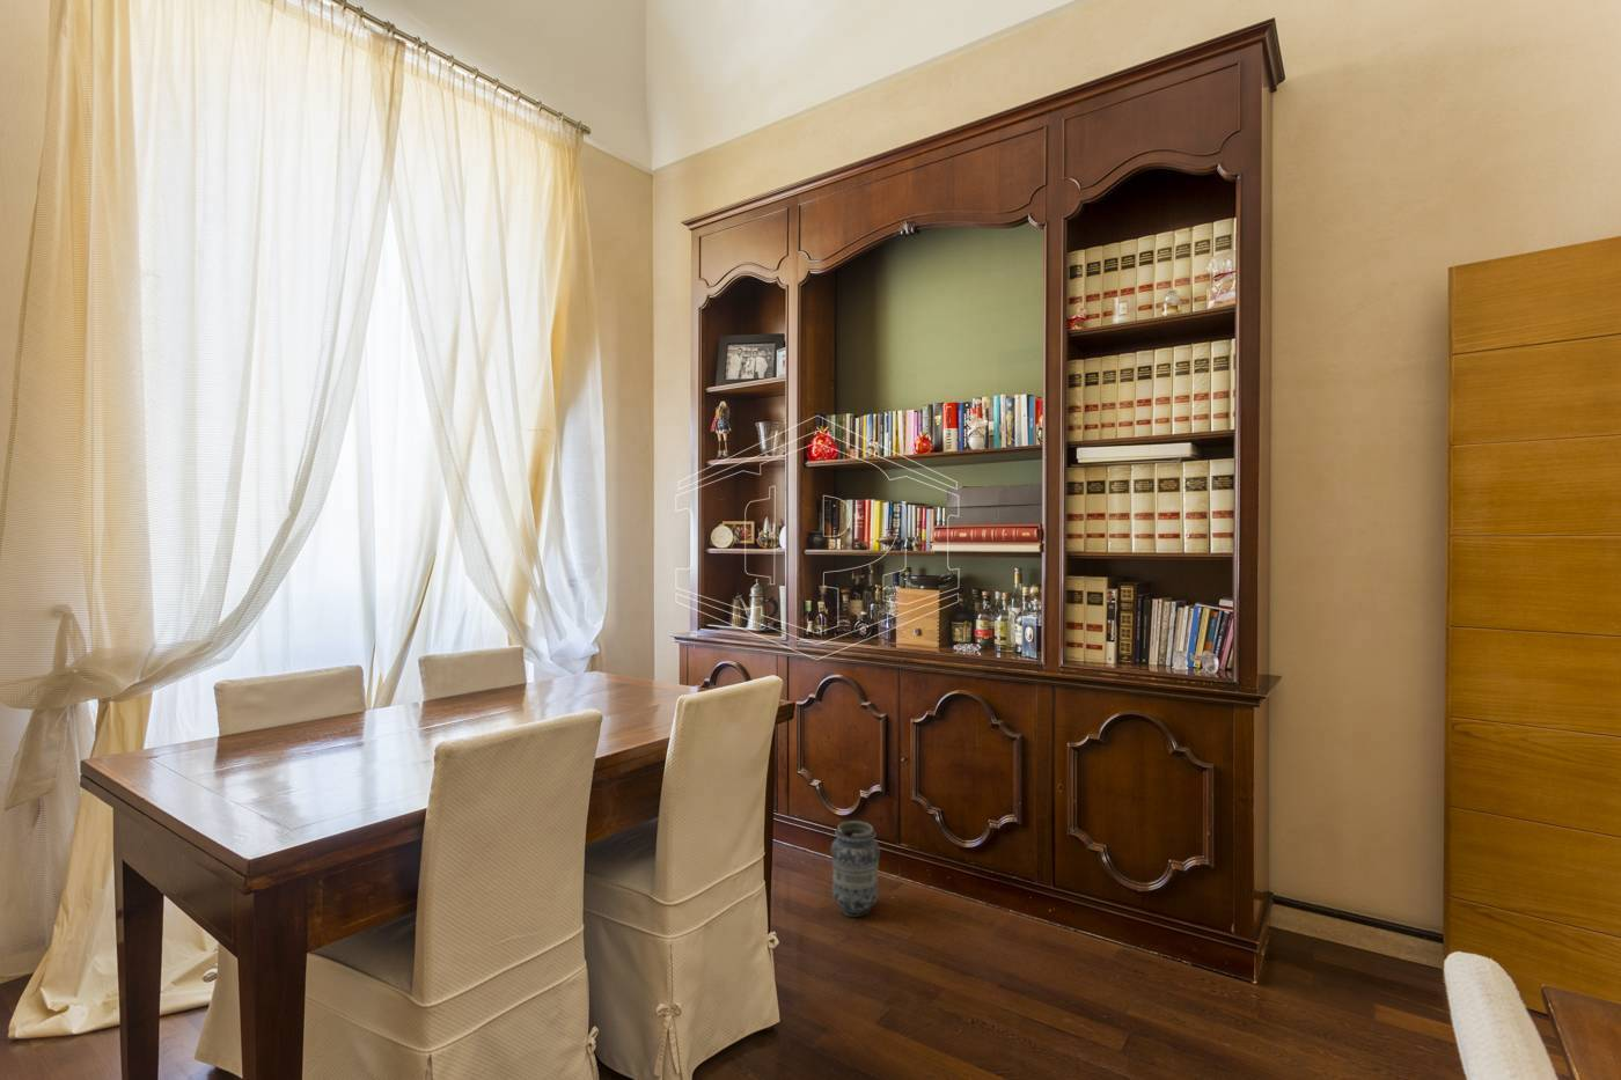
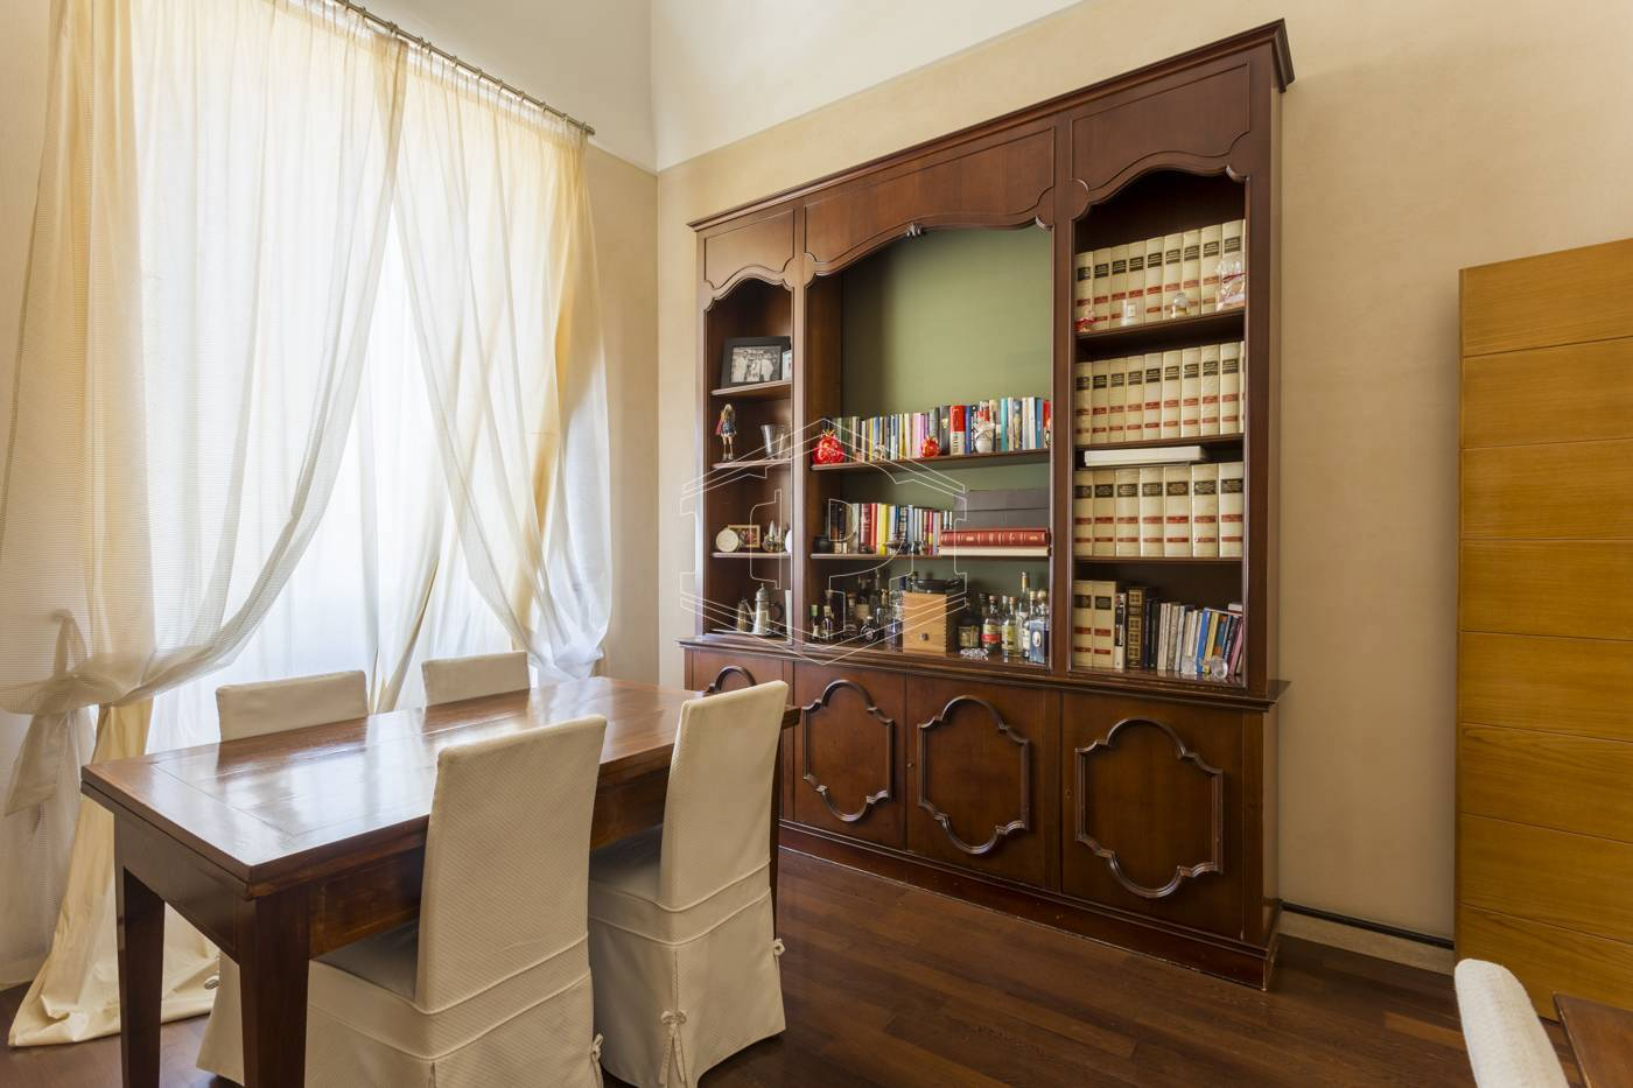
- vase [830,820,881,918]
